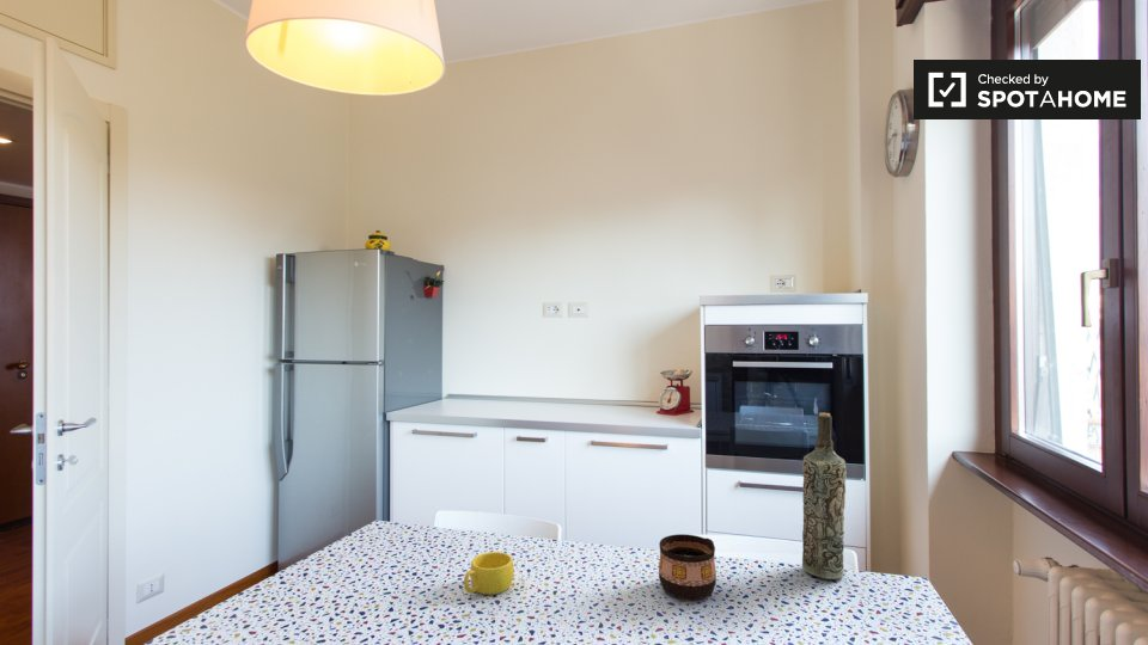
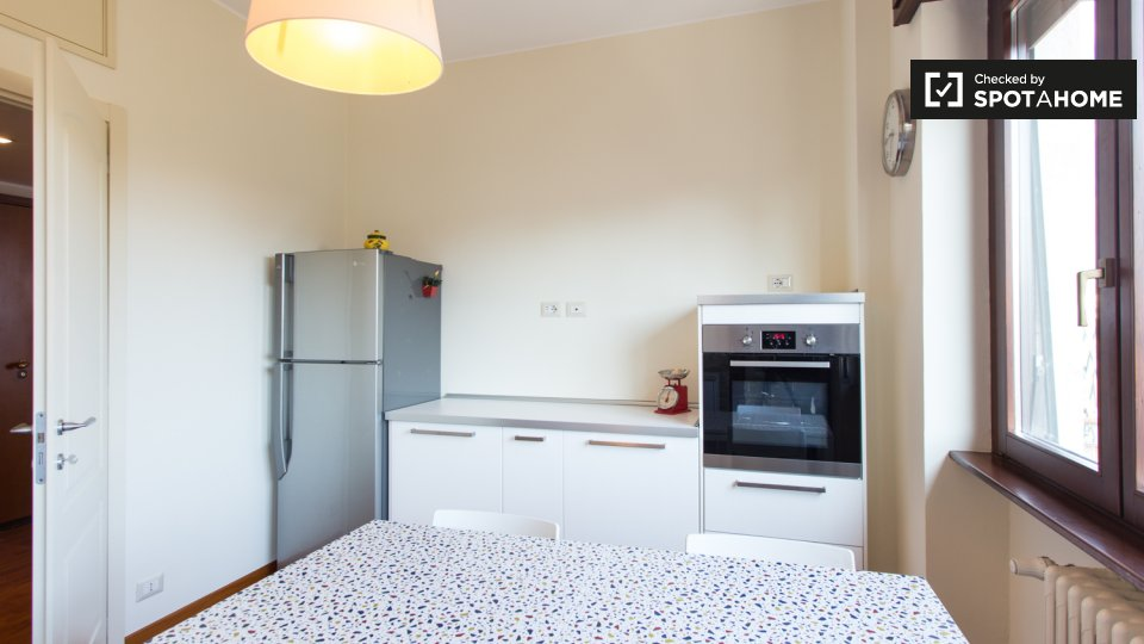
- cup [463,551,515,596]
- bottle [801,412,848,580]
- cup [658,533,718,601]
